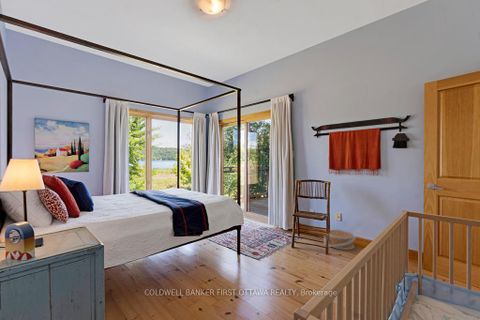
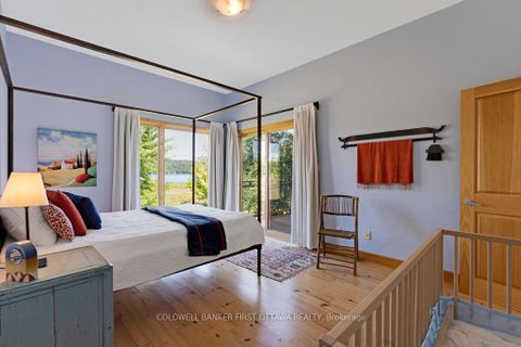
- basket [323,229,357,251]
